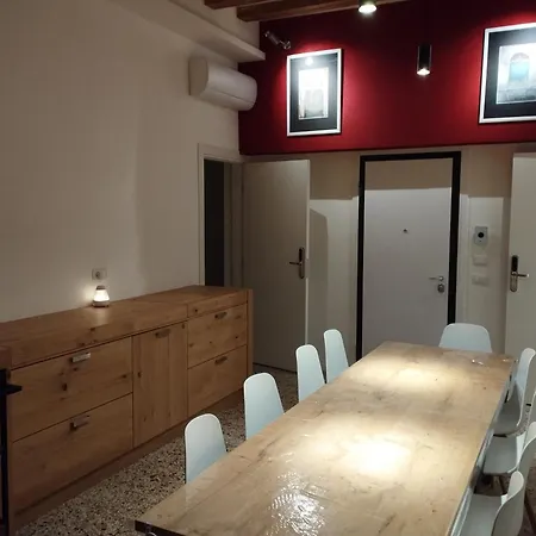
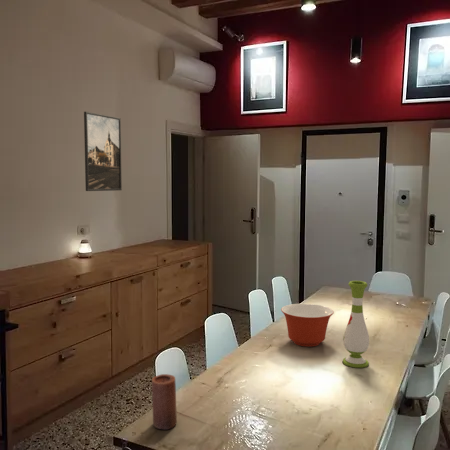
+ vase [341,280,370,369]
+ mixing bowl [280,303,335,348]
+ candle [151,373,178,430]
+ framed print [83,111,123,192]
